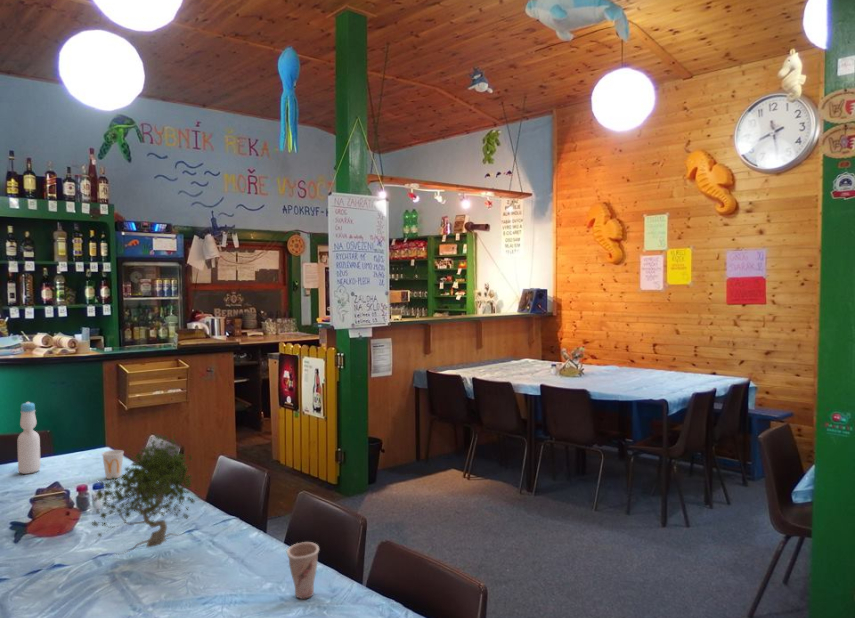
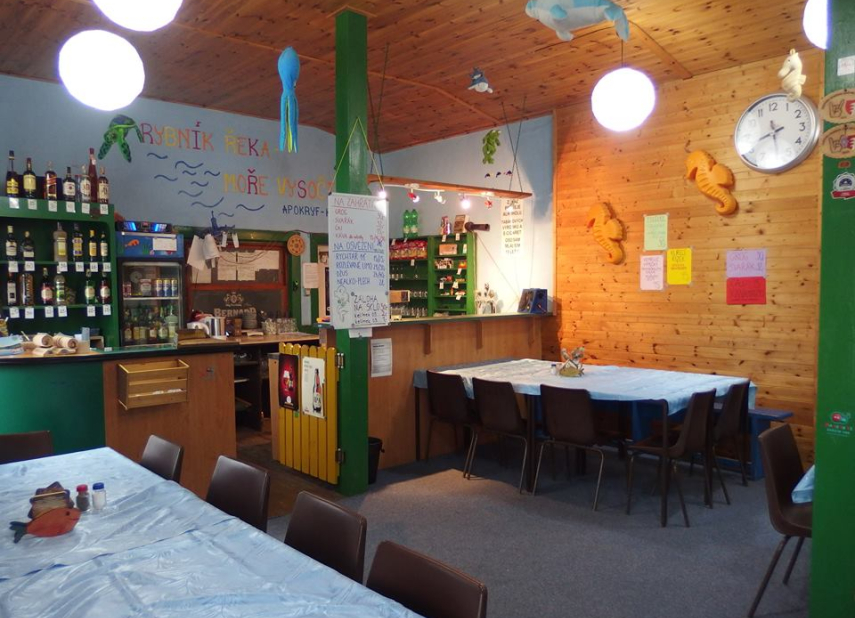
- bottle [17,401,41,475]
- cup [286,541,320,600]
- plant [90,433,197,557]
- cup [101,449,125,480]
